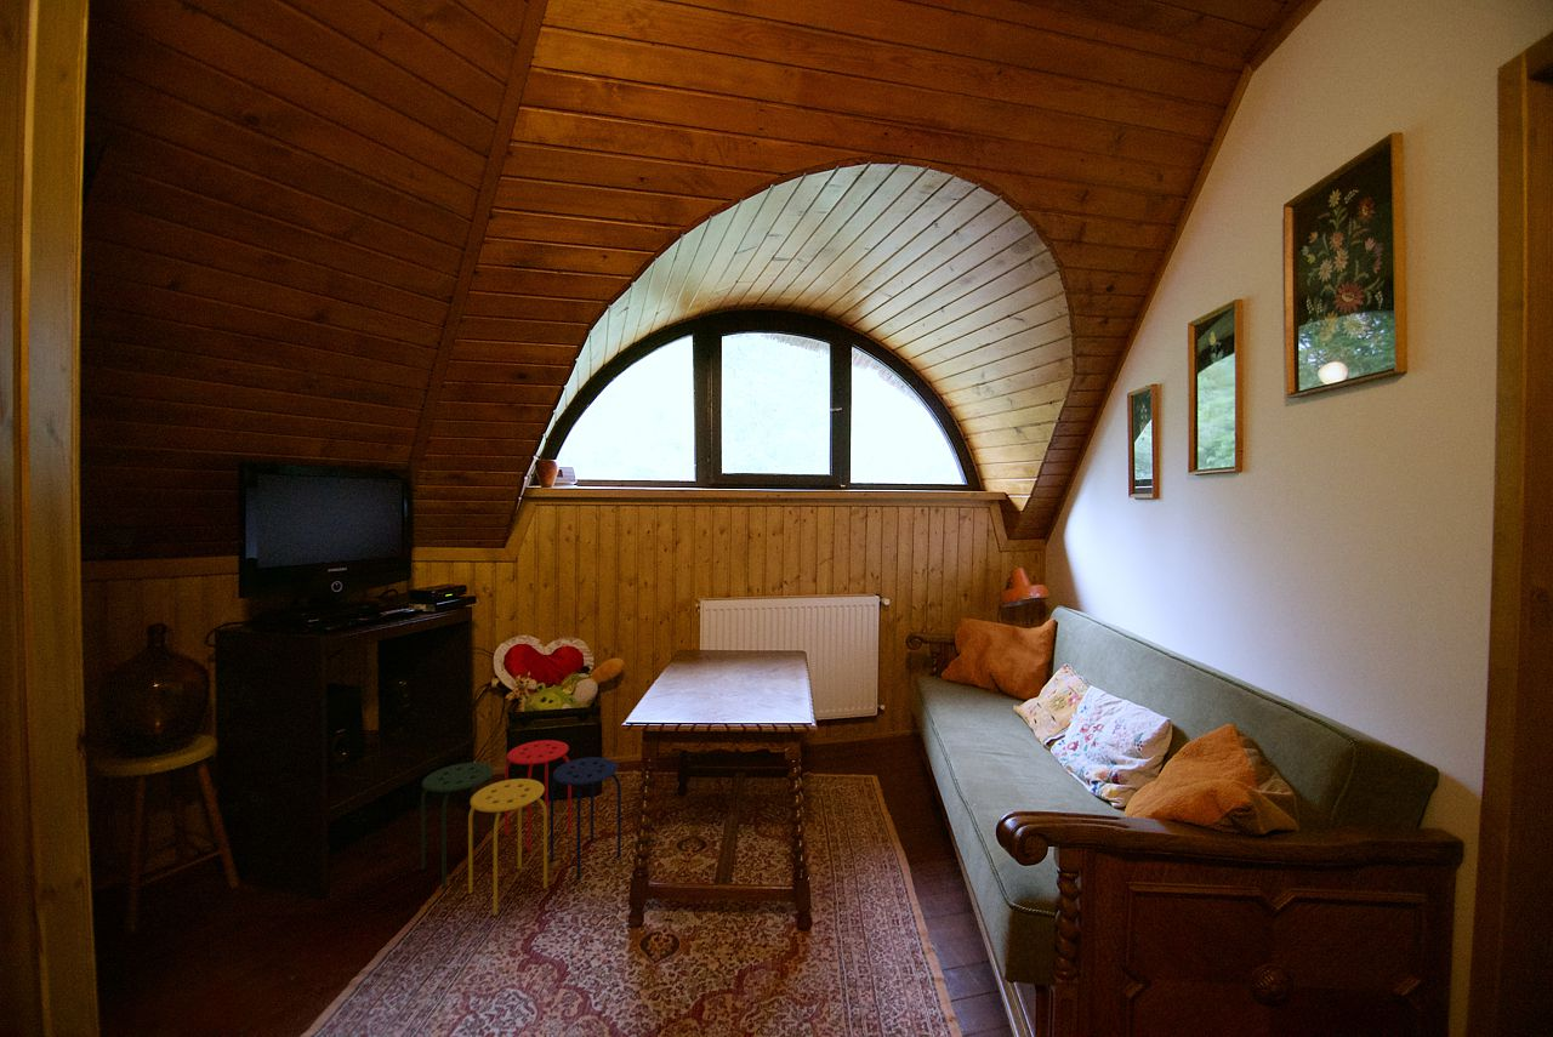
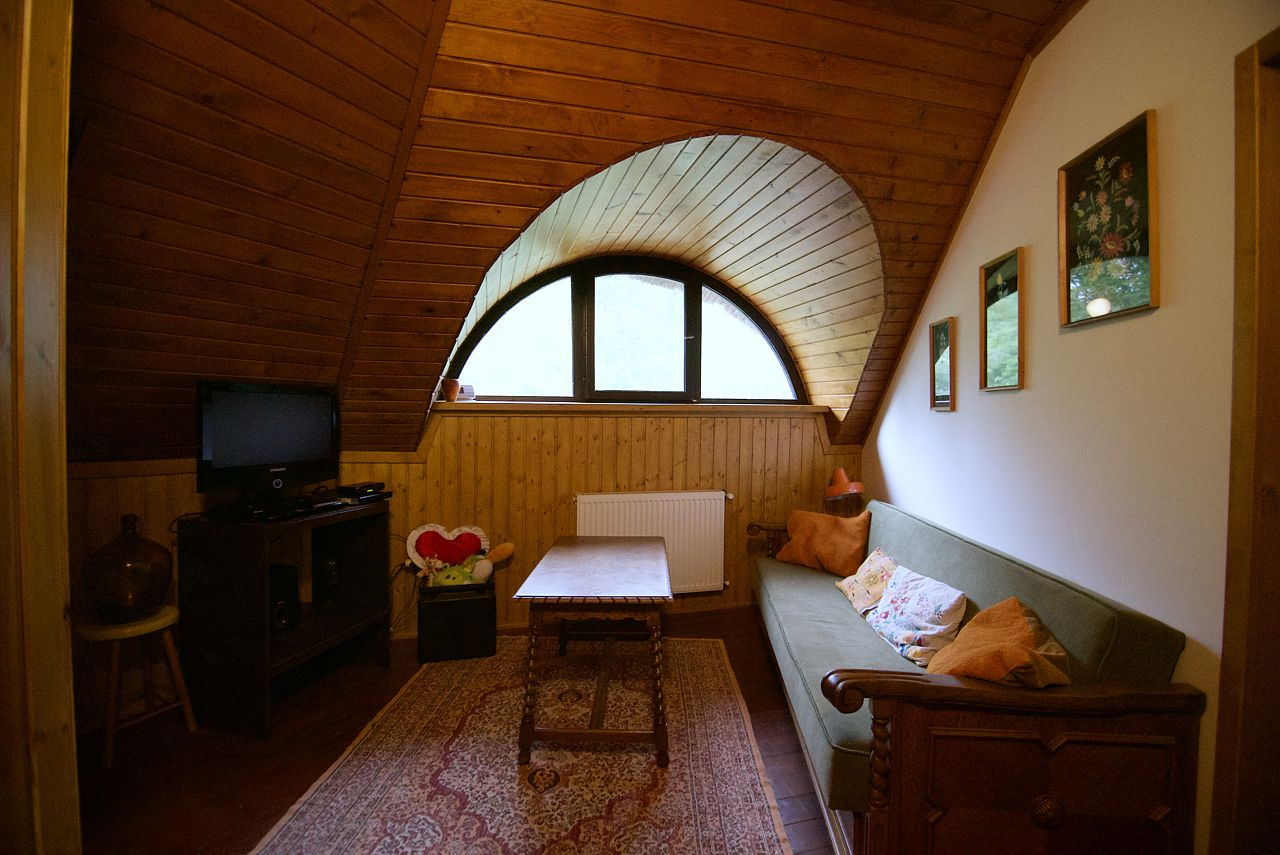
- stool [420,739,622,917]
